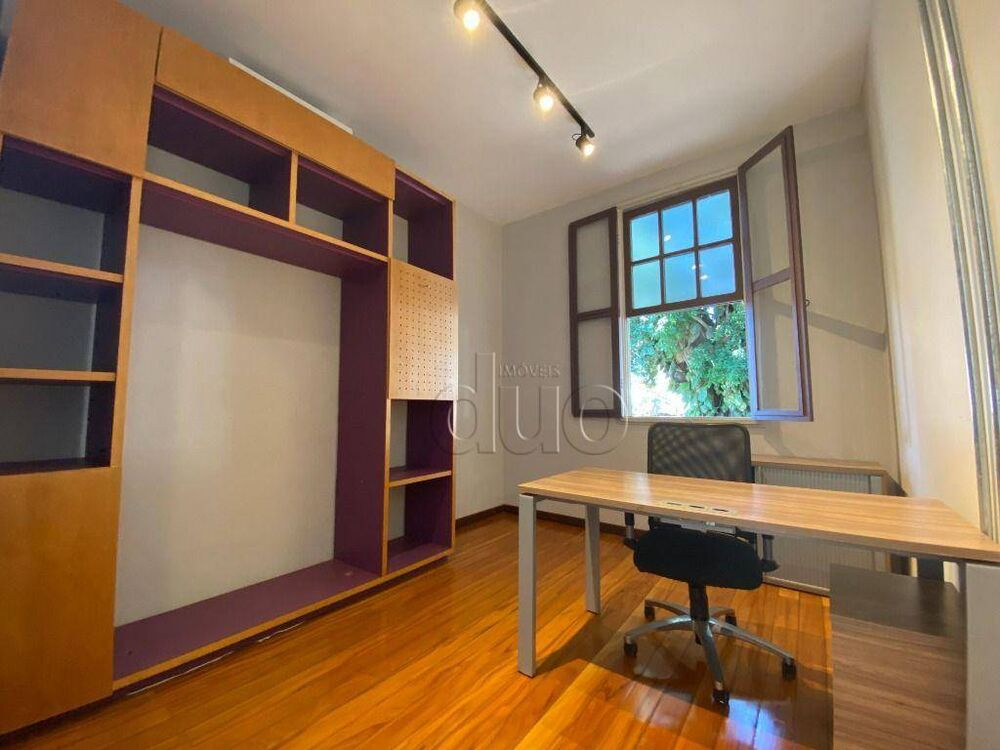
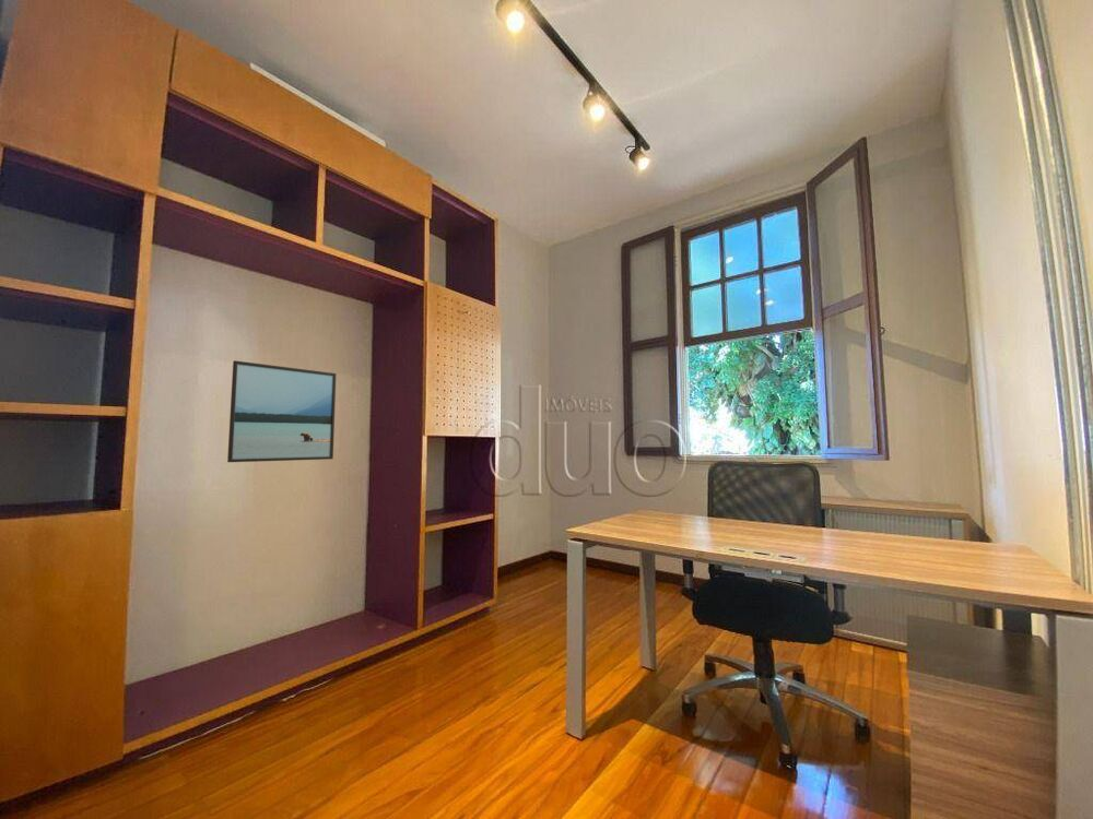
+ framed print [226,359,338,463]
